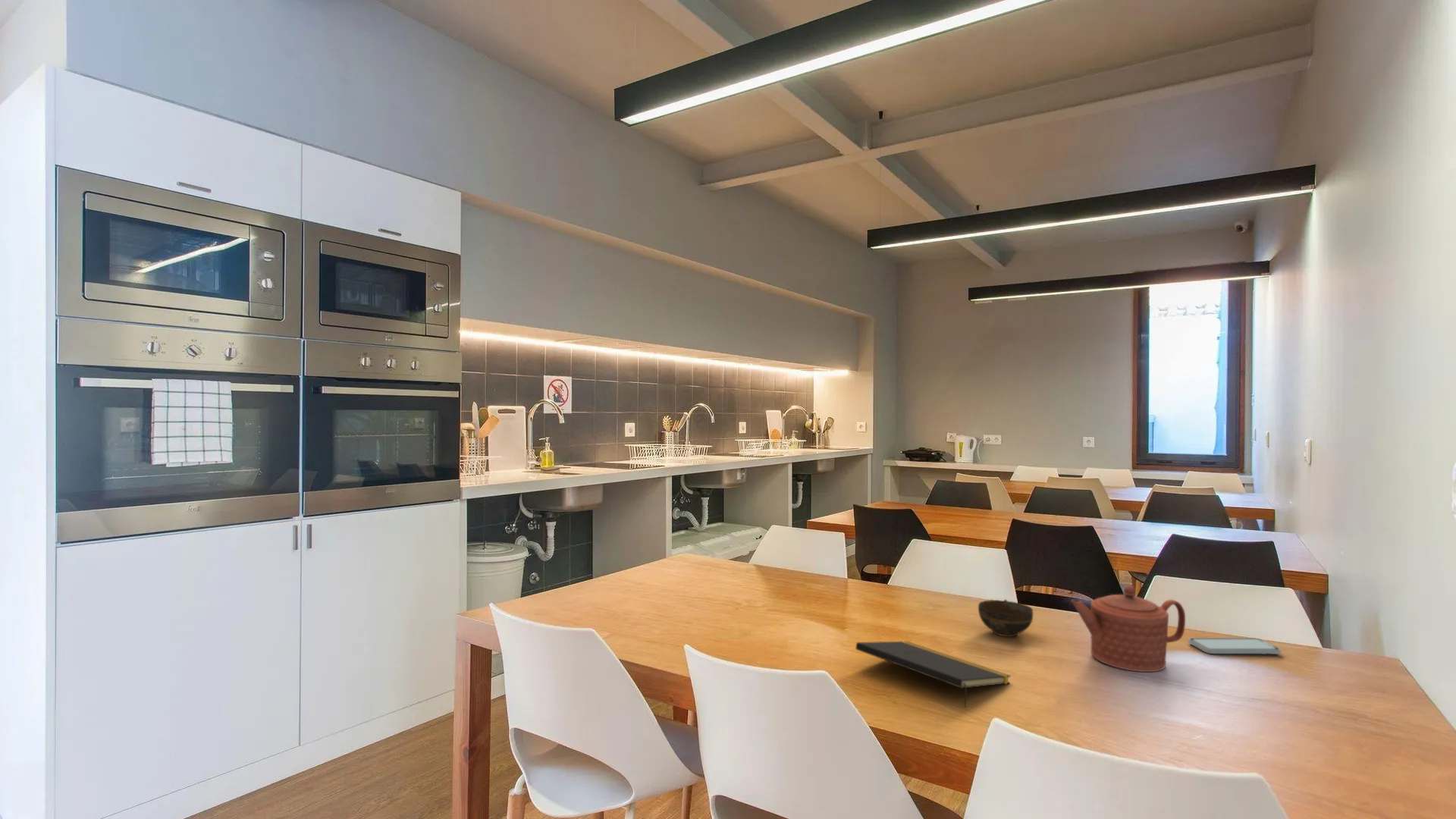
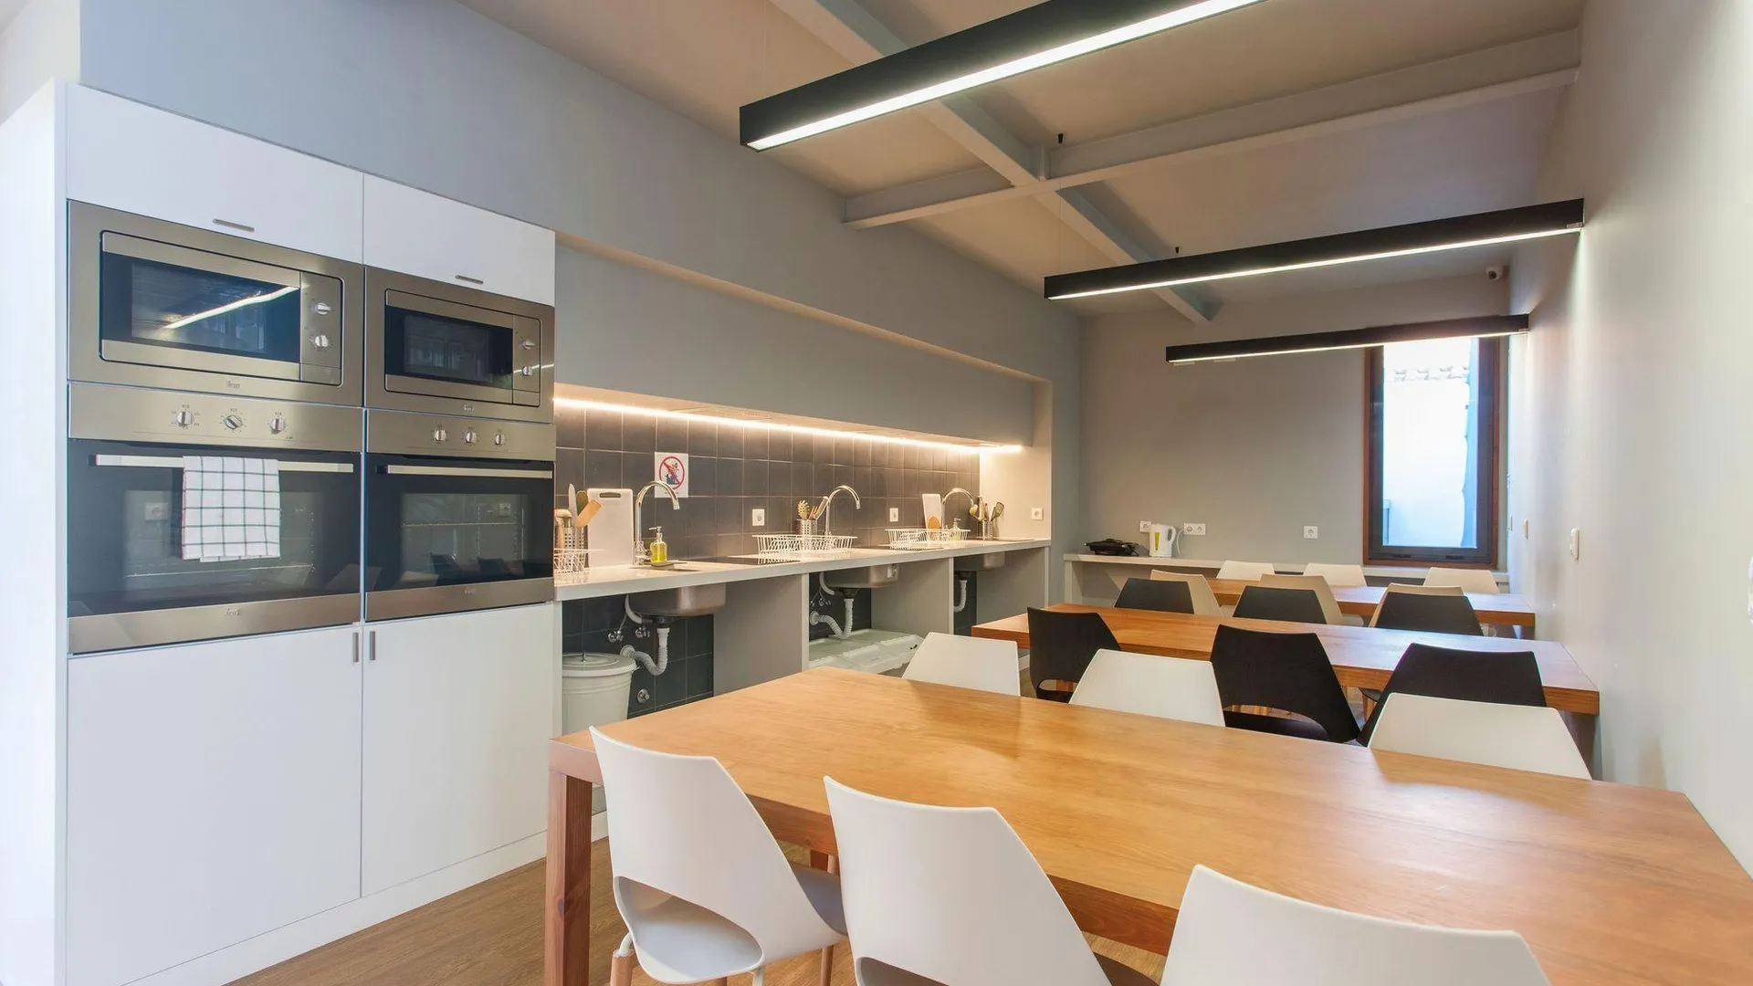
- smartphone [1188,637,1282,655]
- teapot [1071,585,1186,673]
- notepad [855,640,1012,708]
- cup [977,598,1034,638]
